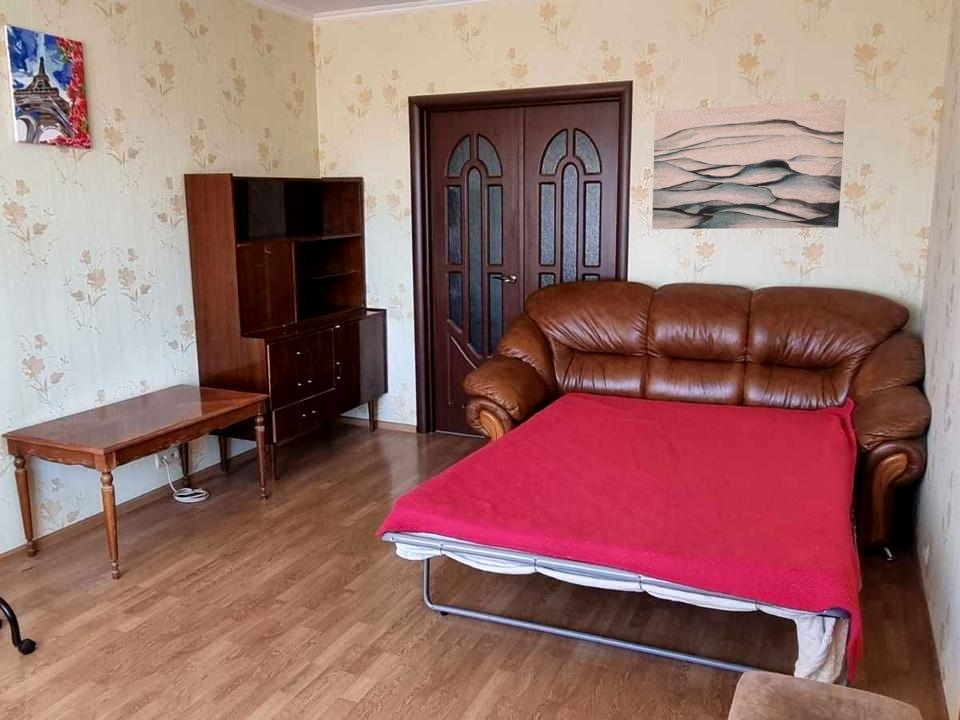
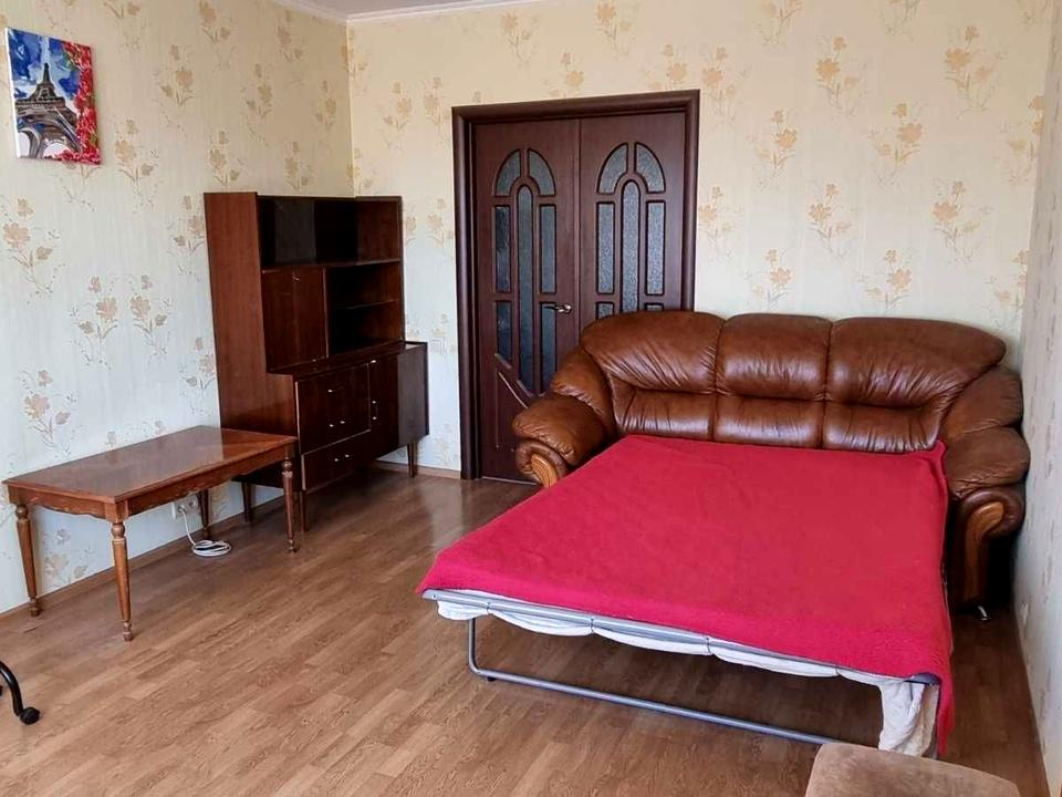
- wall art [651,98,847,230]
